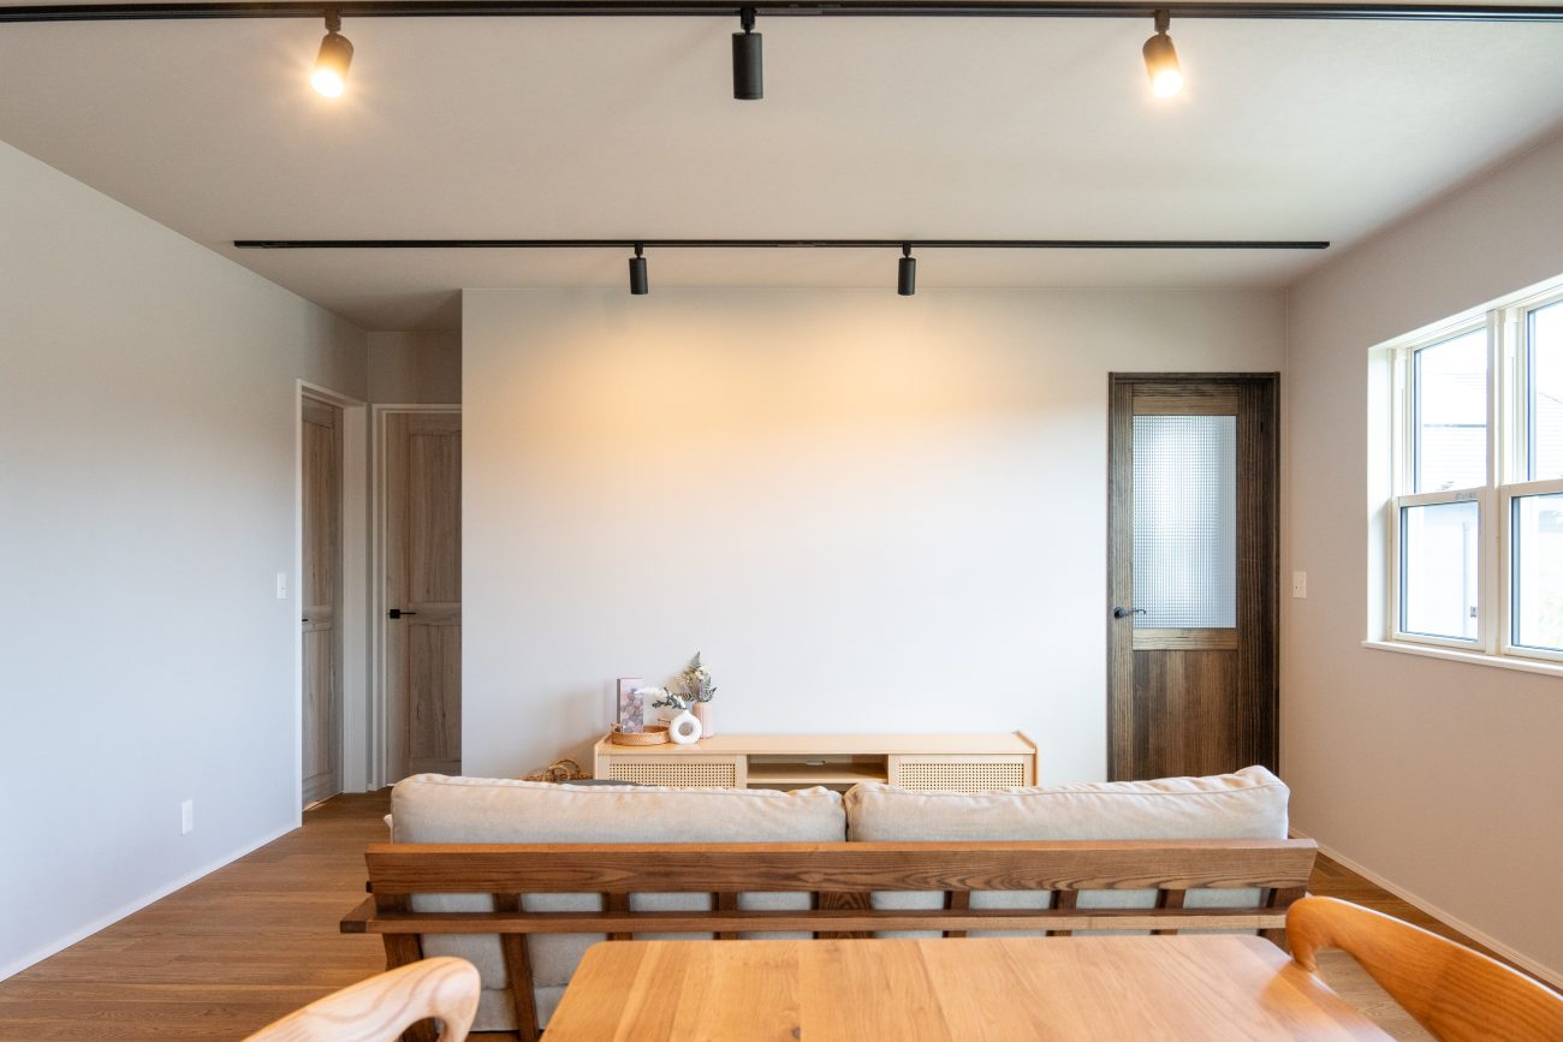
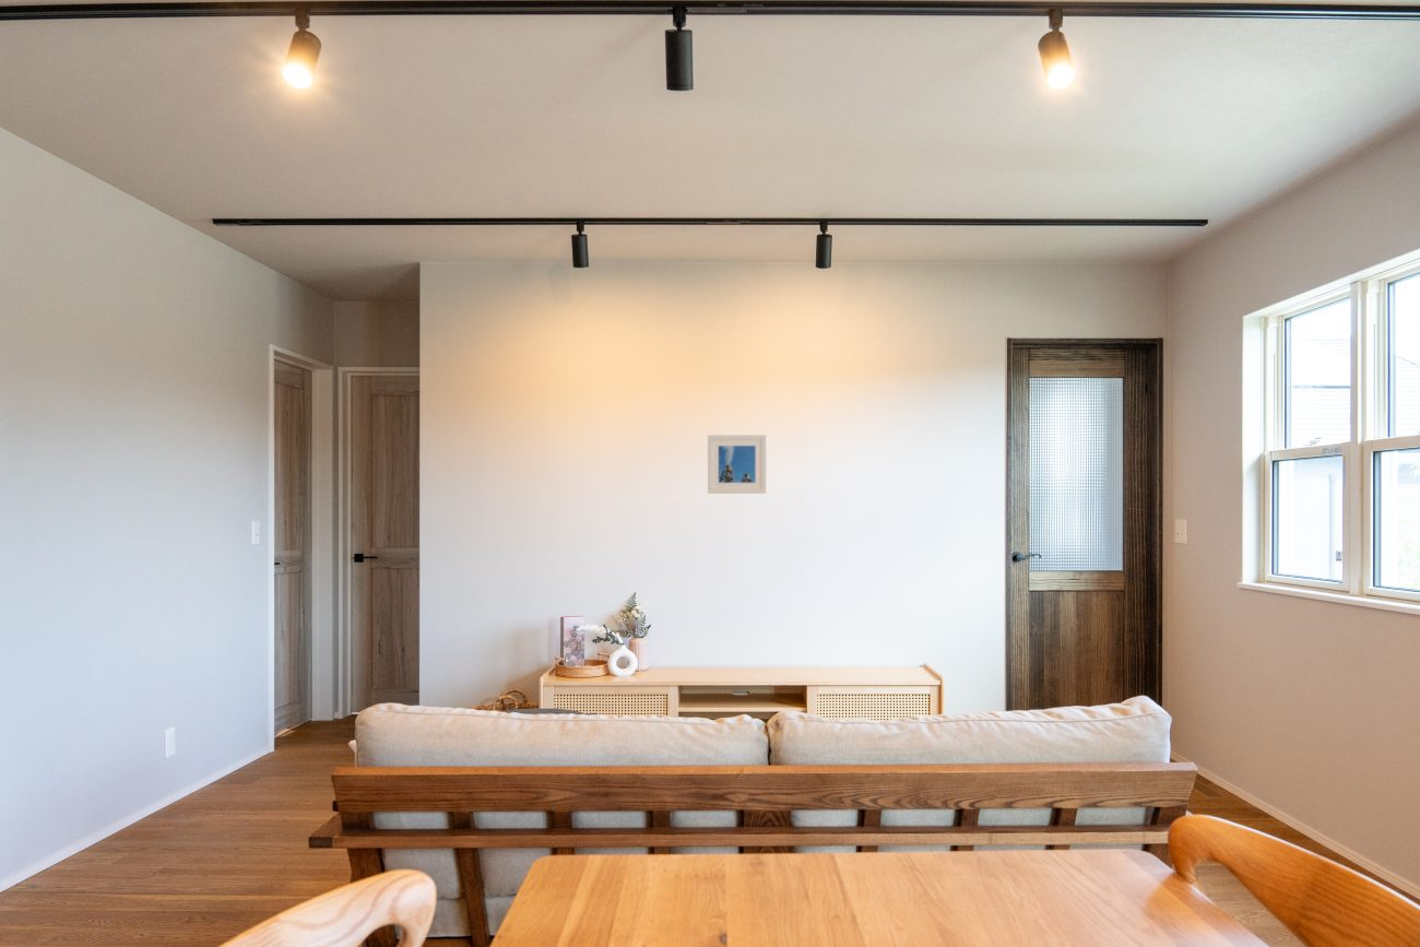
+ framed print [707,434,767,495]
